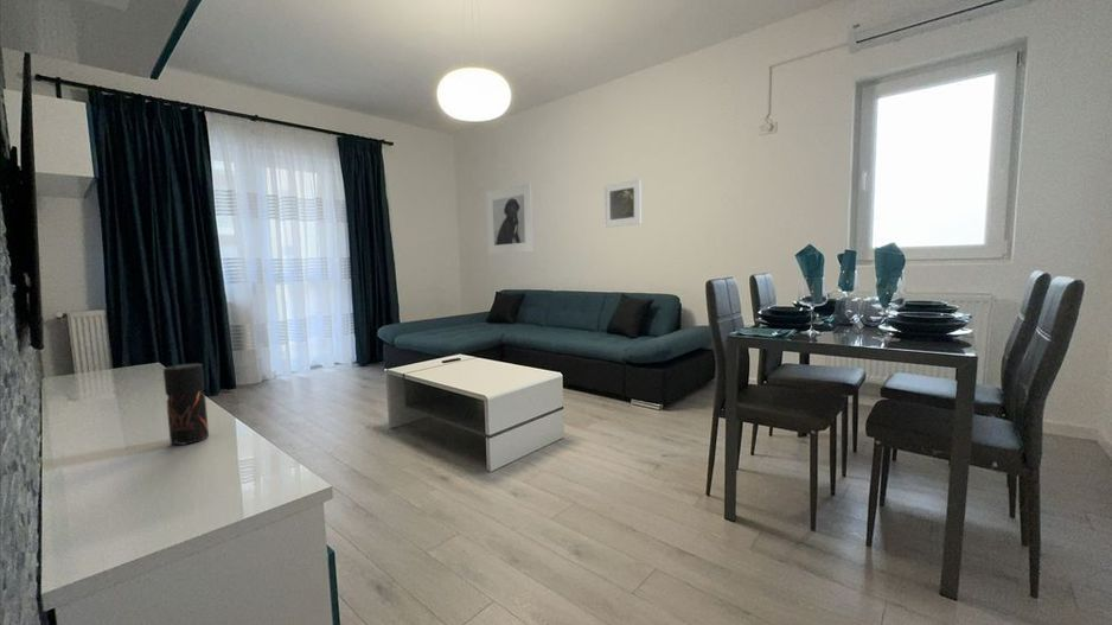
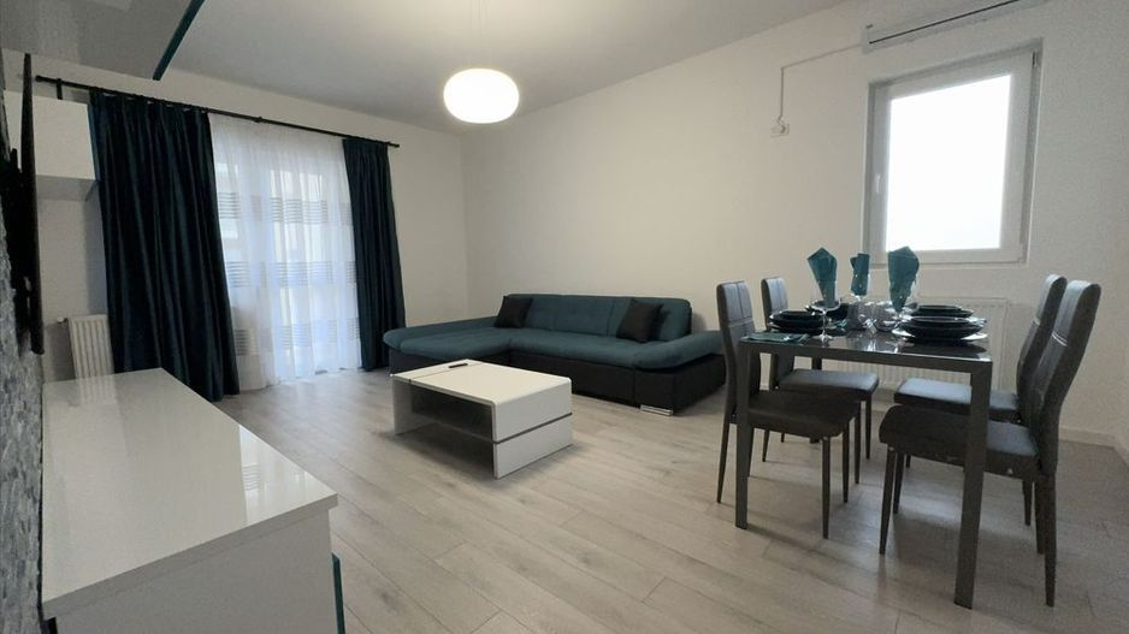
- pepper grinder [162,362,210,446]
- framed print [485,183,535,256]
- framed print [602,178,643,229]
